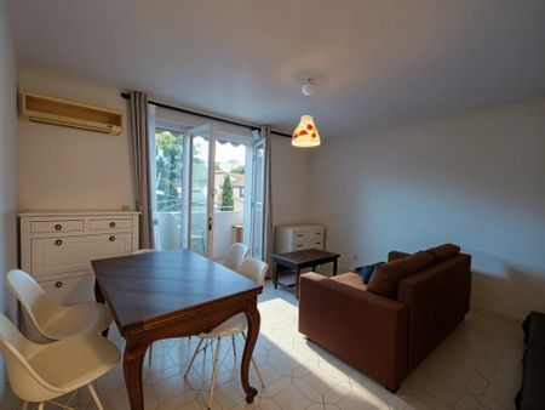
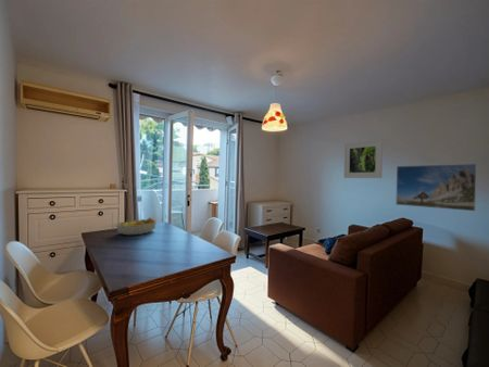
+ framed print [394,163,478,212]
+ fruit bowl [115,216,158,237]
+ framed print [343,139,384,179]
